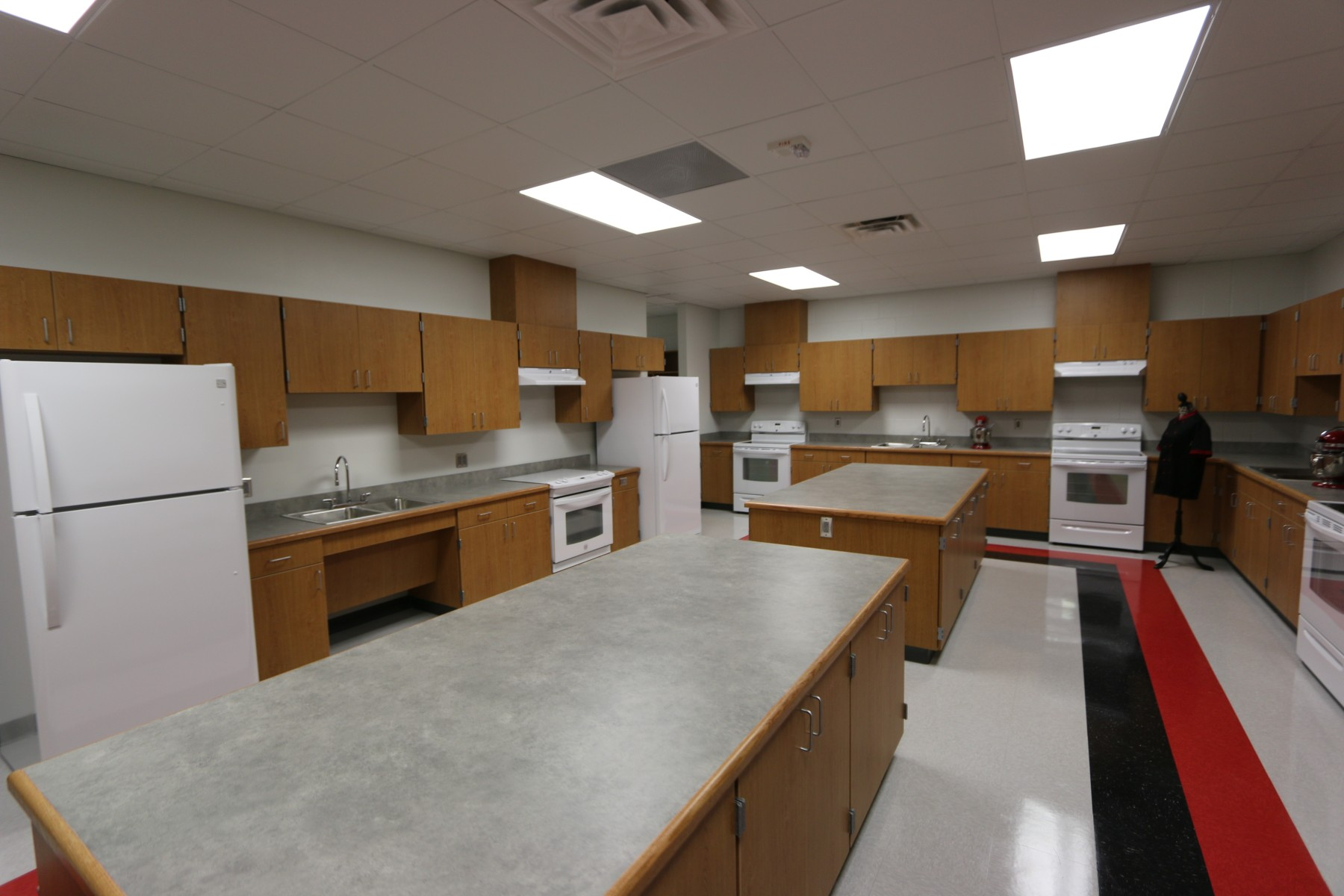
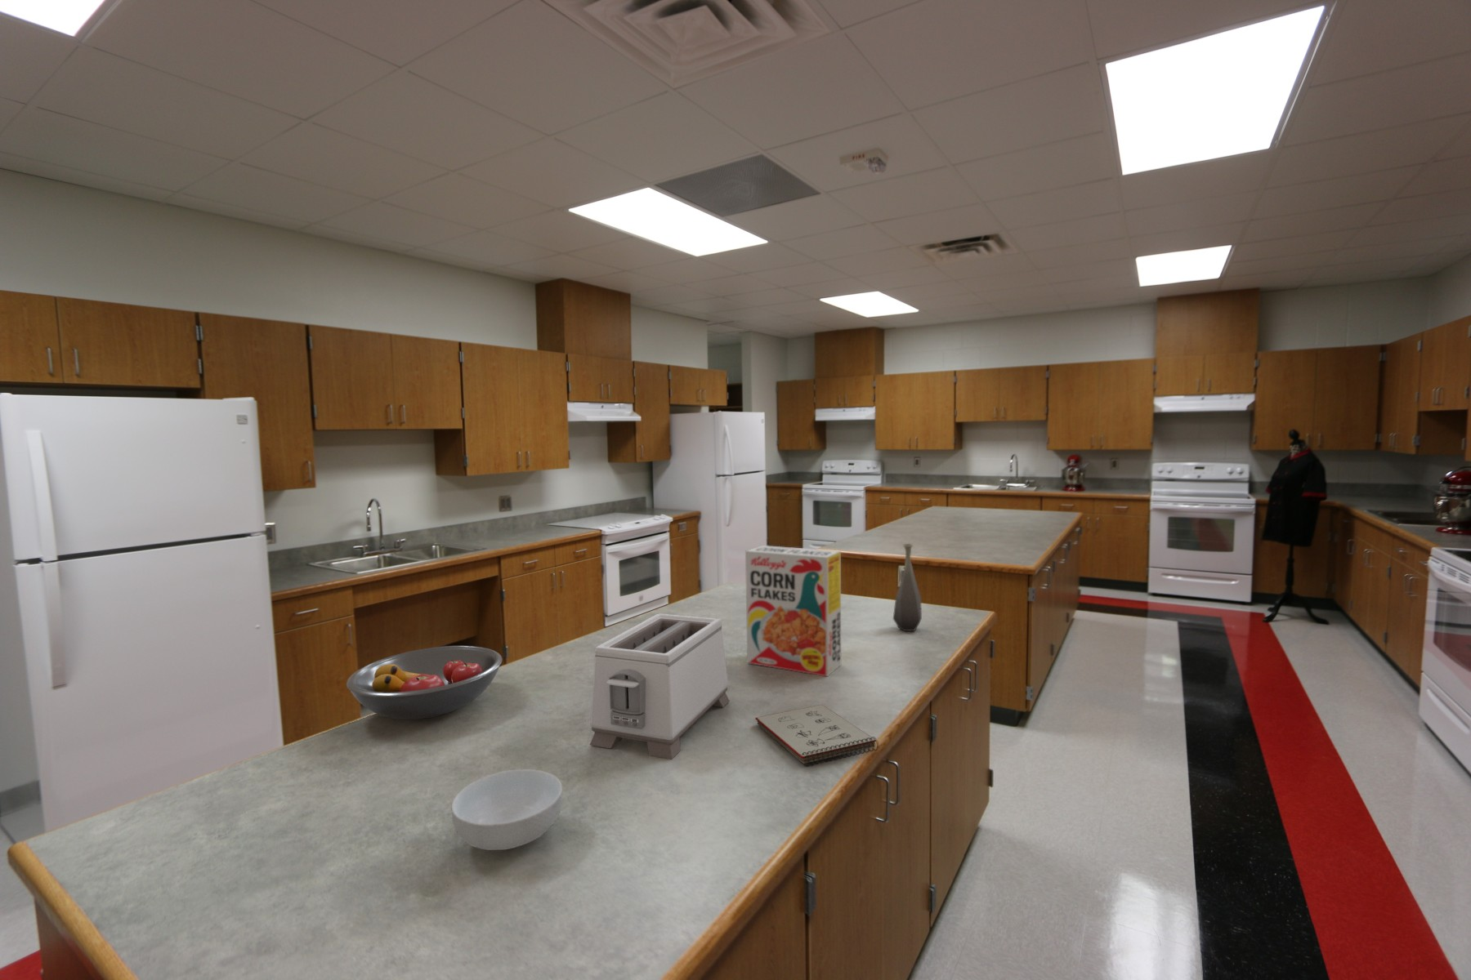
+ bottle [892,544,923,632]
+ toaster [589,612,730,760]
+ cereal bowl [451,769,563,851]
+ fruit bowl [346,645,503,721]
+ notepad [755,704,879,768]
+ cereal box [744,545,842,677]
